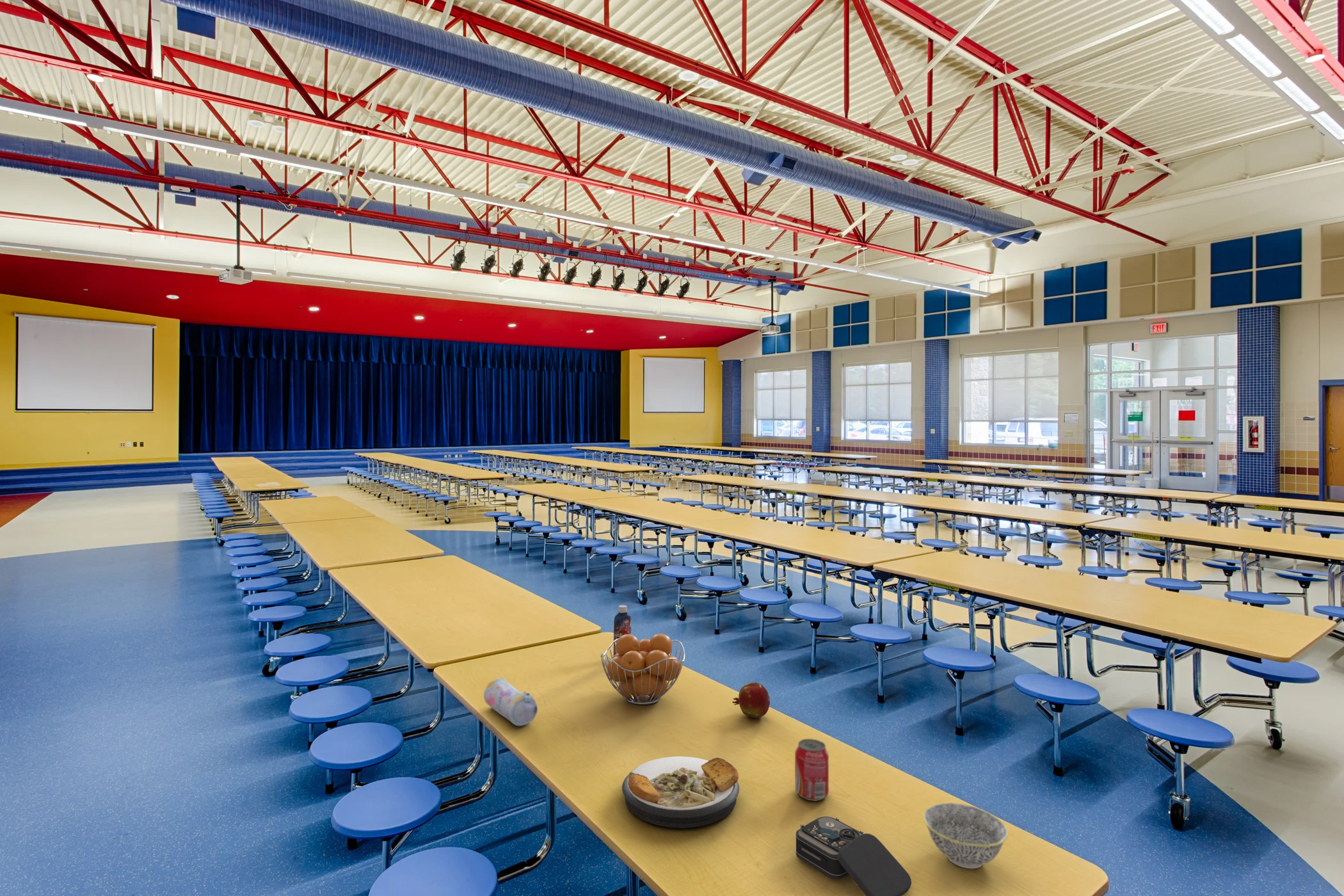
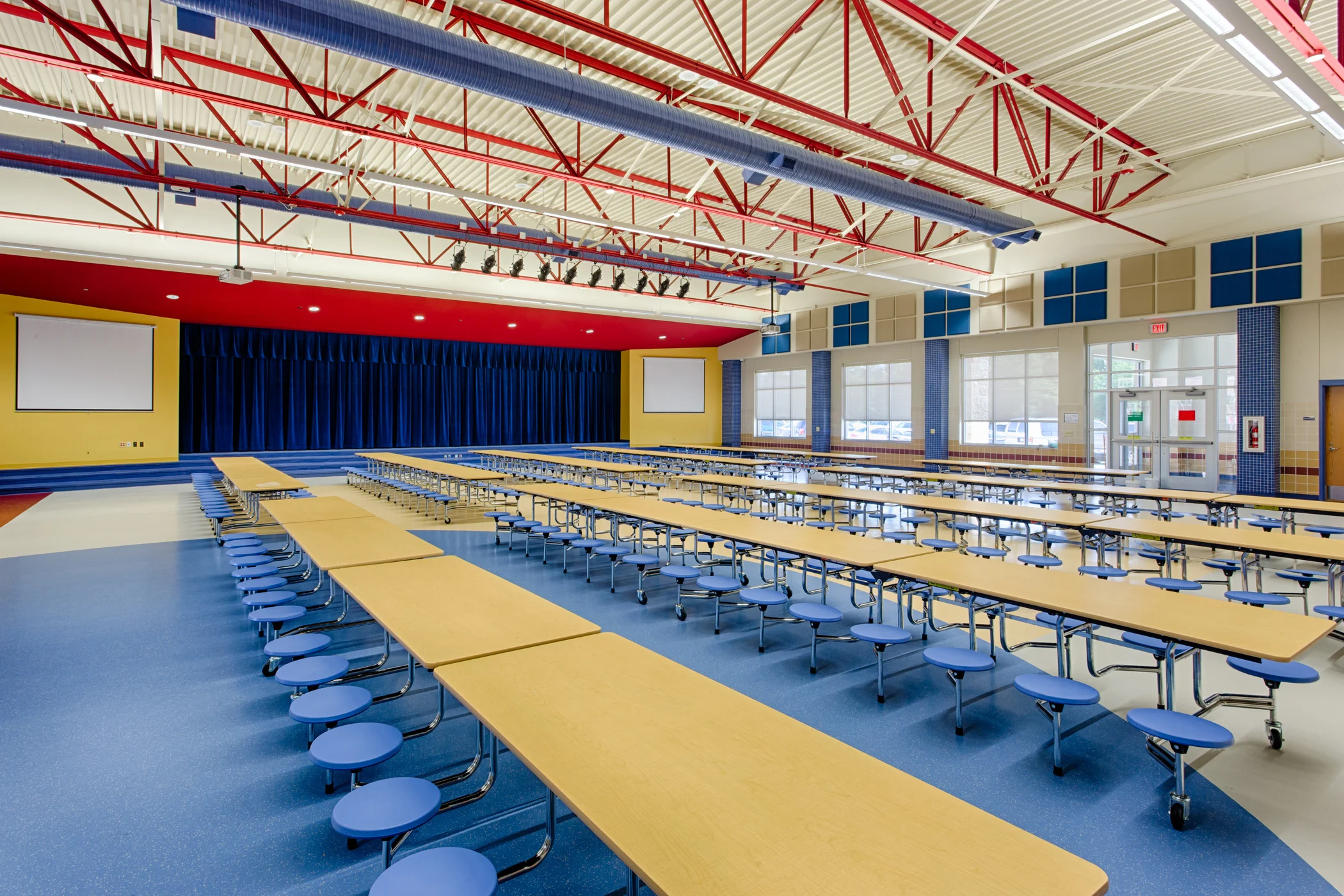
- plate [621,756,740,828]
- fruit [732,682,771,718]
- pencil case [483,677,538,726]
- bottle [613,605,632,656]
- lunch box [796,816,912,896]
- beverage can [794,738,829,801]
- fruit basket [600,633,685,705]
- bowl [923,802,1009,869]
